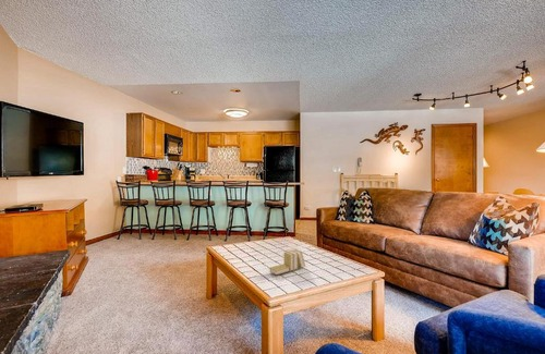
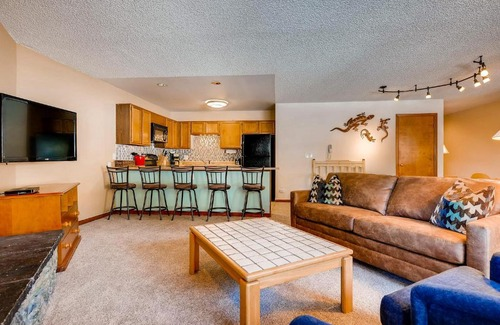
- books [269,248,306,276]
